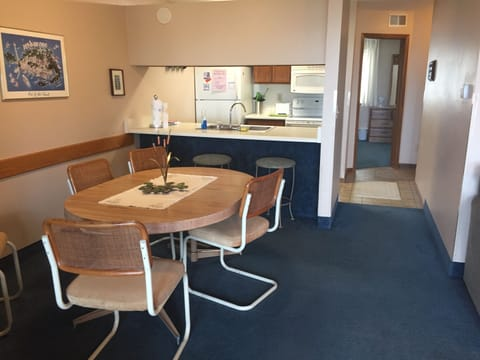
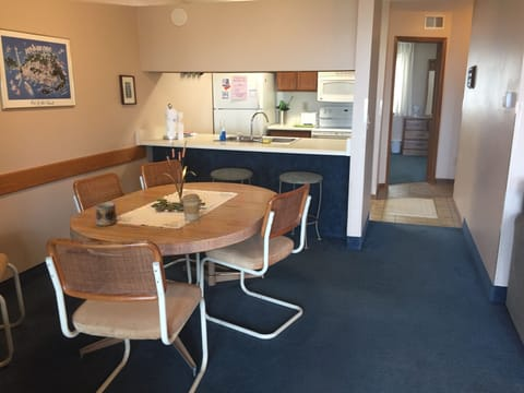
+ coffee cup [181,192,201,222]
+ mug [94,201,118,227]
